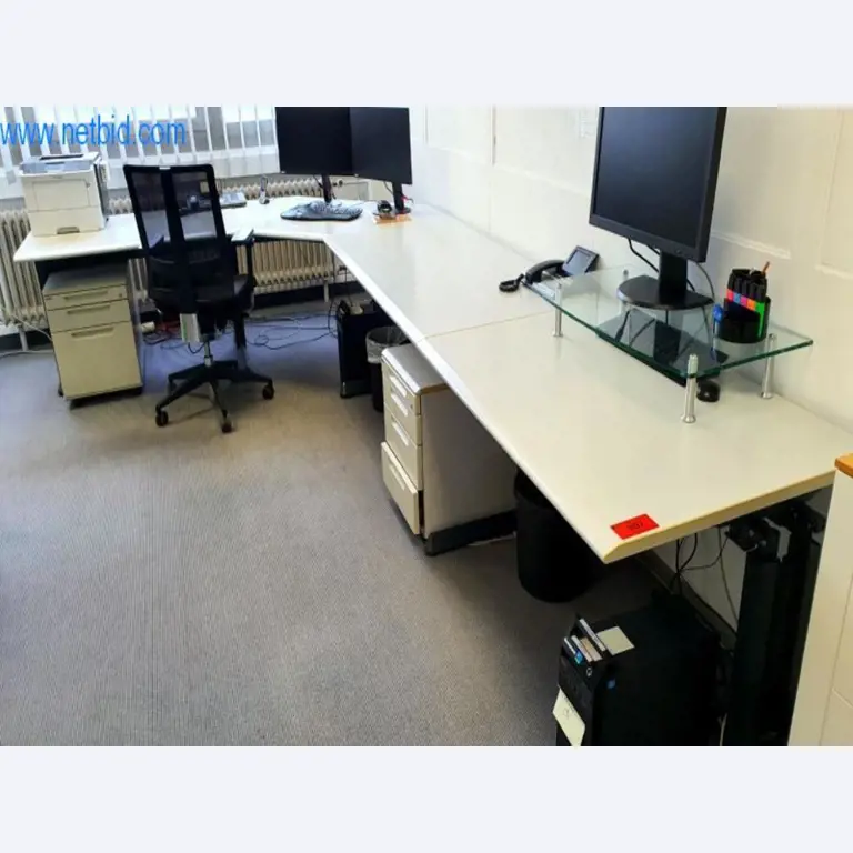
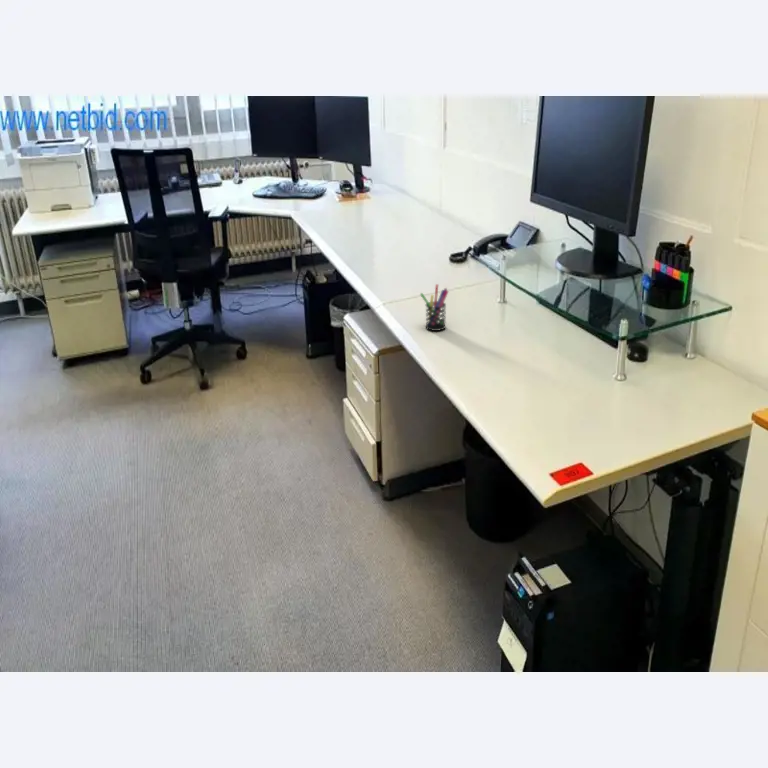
+ pen holder [419,283,450,332]
